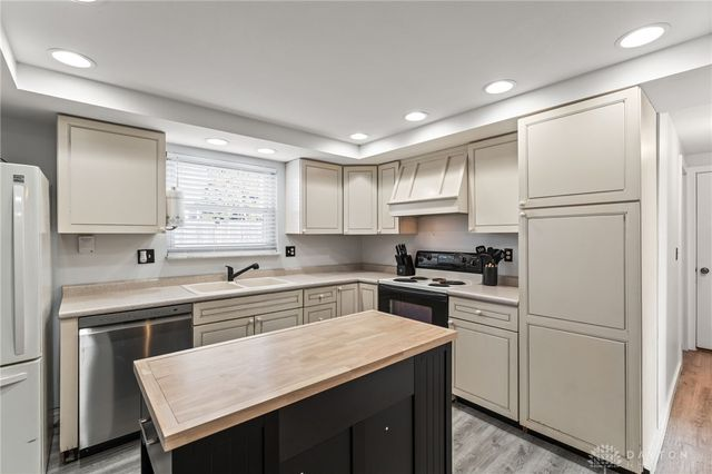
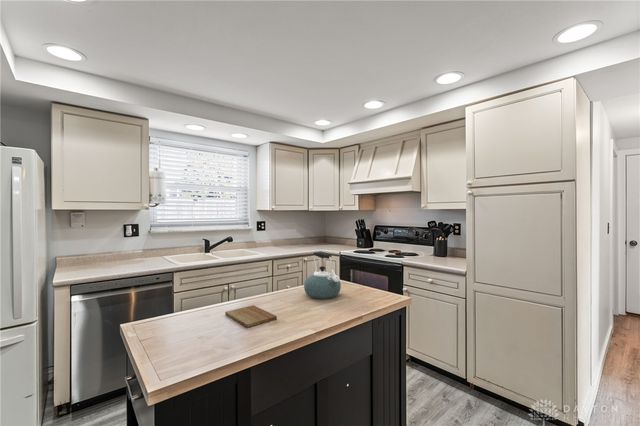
+ kettle [303,251,342,300]
+ cutting board [224,304,278,328]
